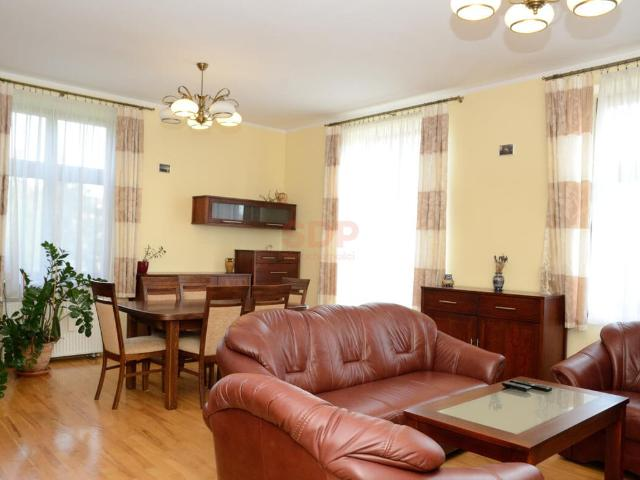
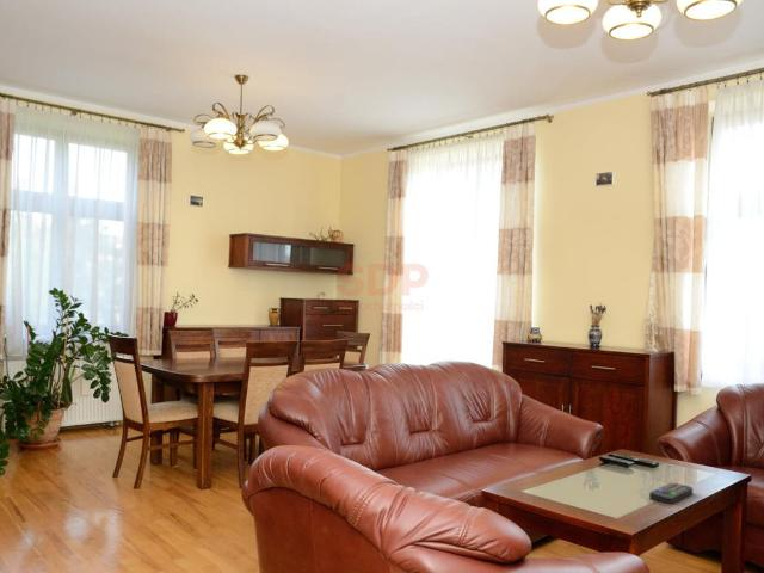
+ remote control [648,481,694,505]
